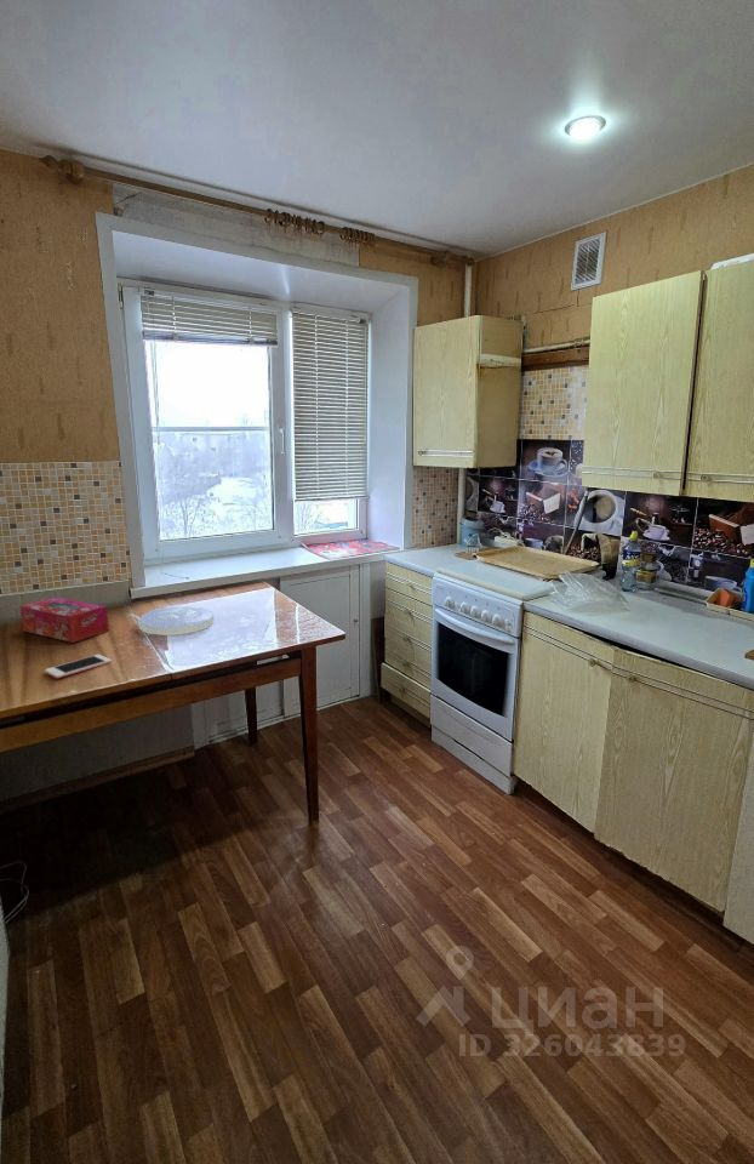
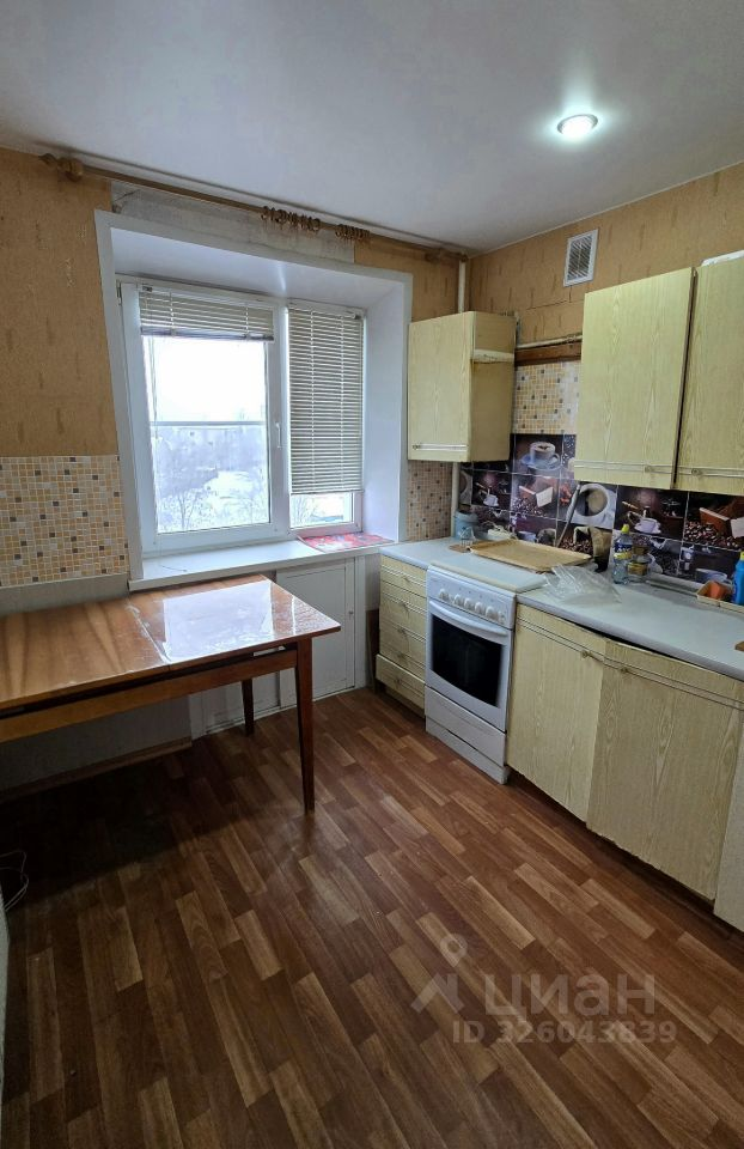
- tissue box [18,595,110,644]
- plate [137,605,215,637]
- cell phone [44,654,113,679]
